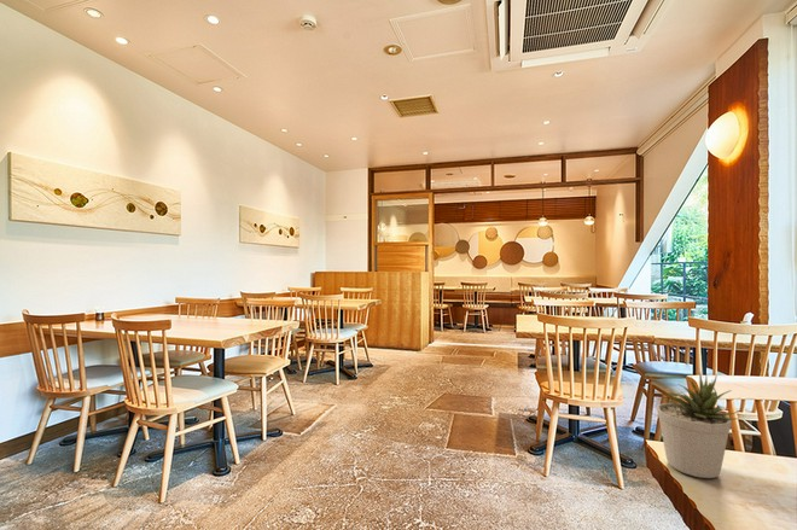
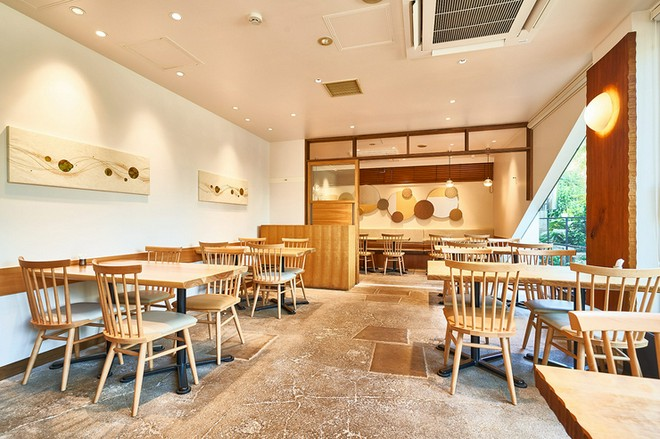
- potted plant [656,372,740,479]
